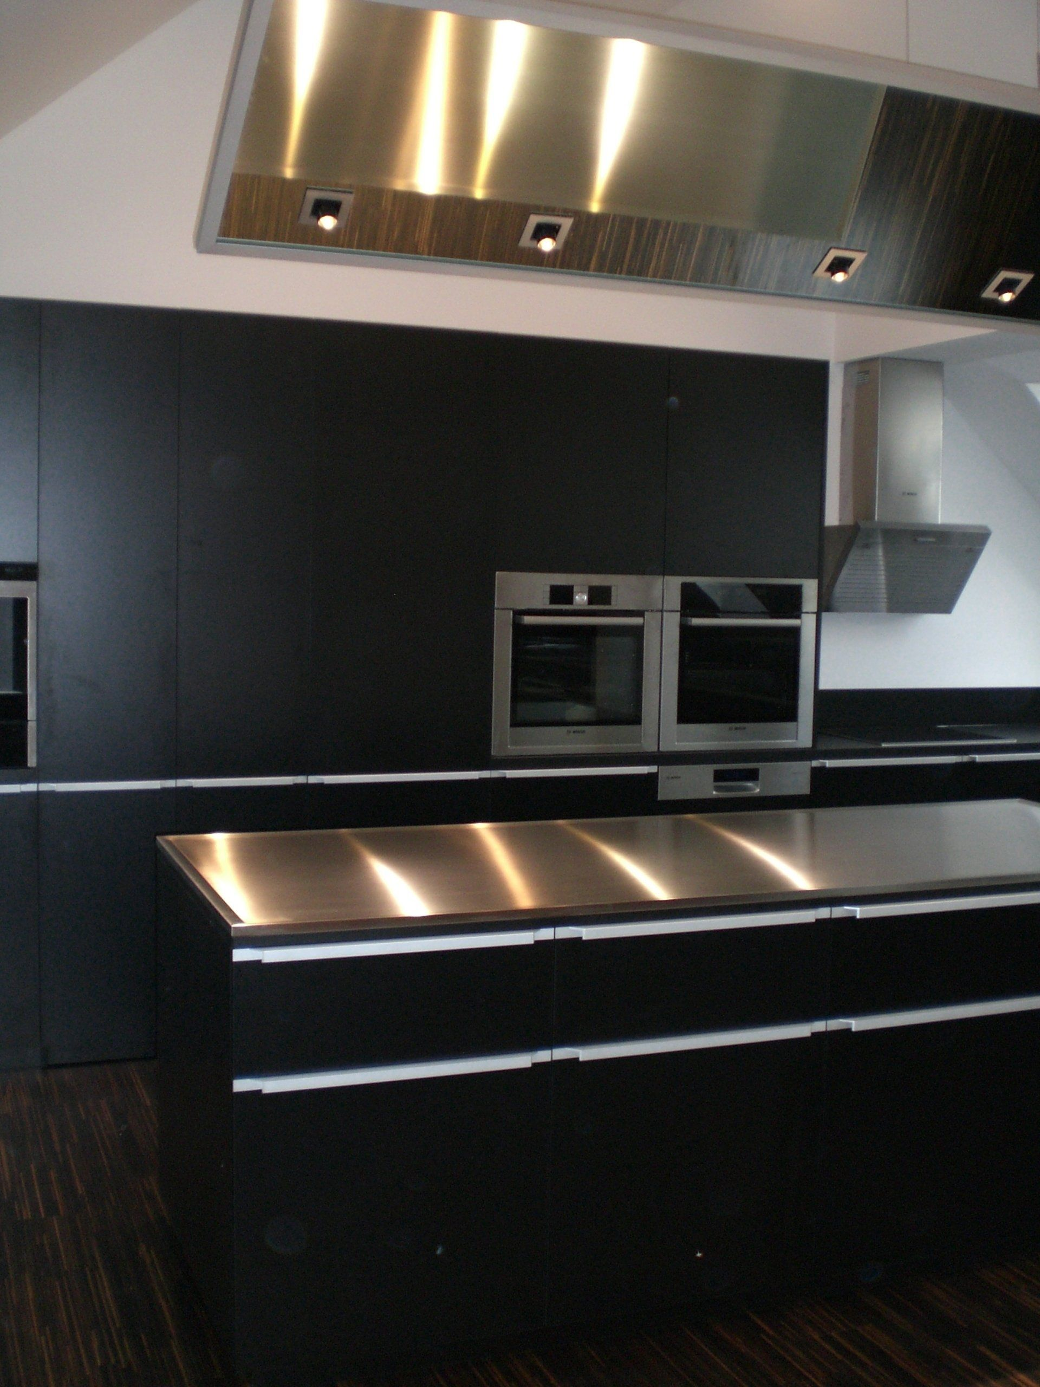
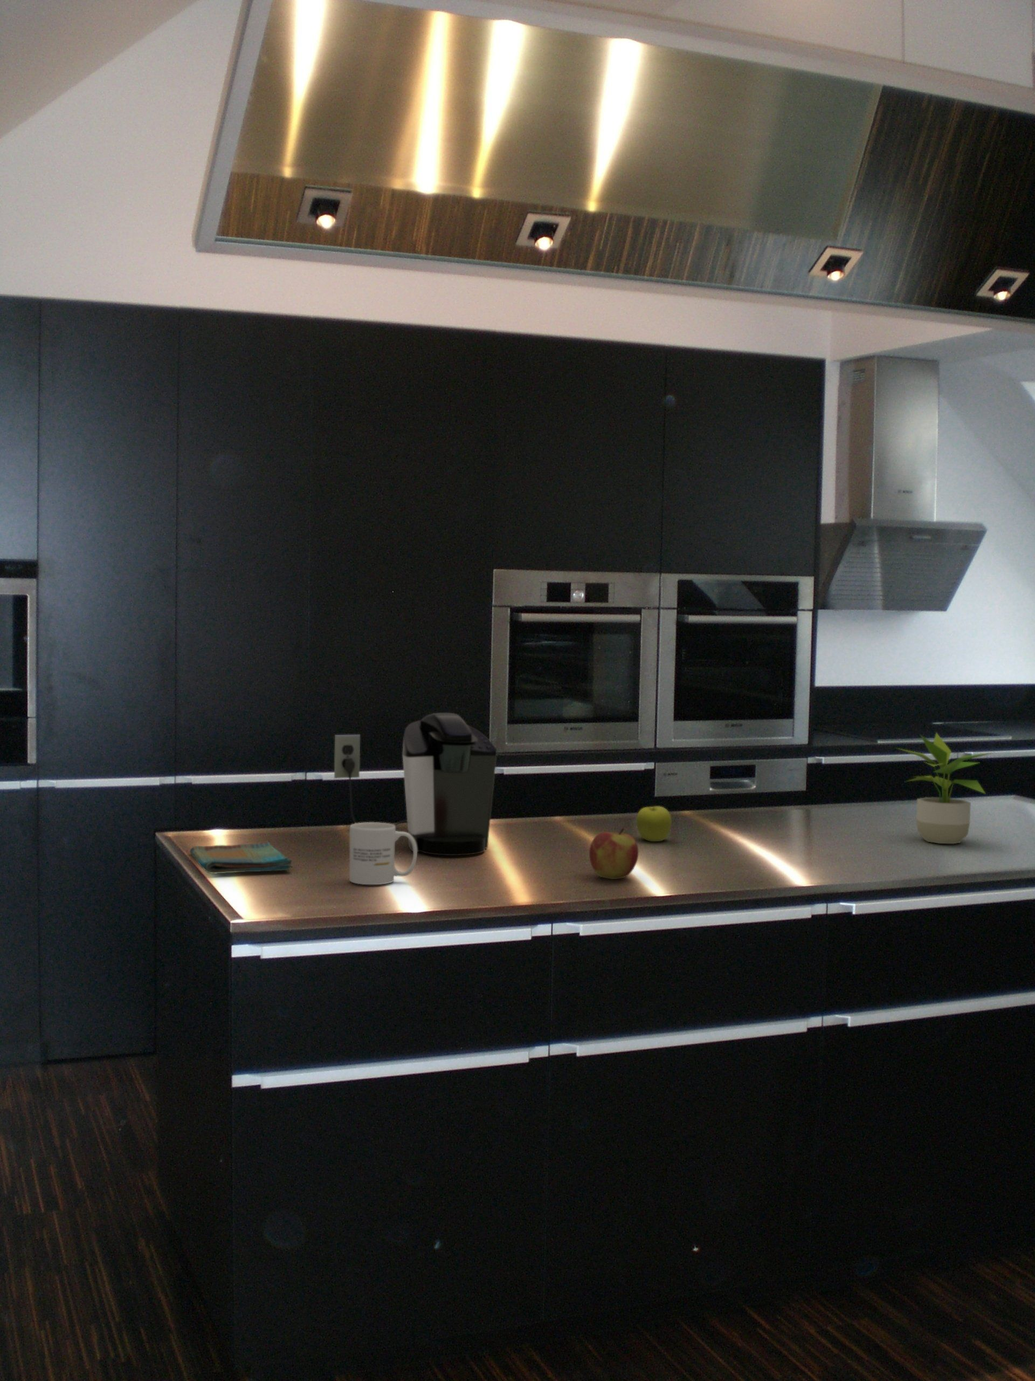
+ apple [588,828,639,880]
+ potted plant [895,732,995,844]
+ coffee maker [334,712,497,856]
+ fruit [636,806,672,842]
+ dish towel [189,842,294,874]
+ mug [349,822,417,885]
